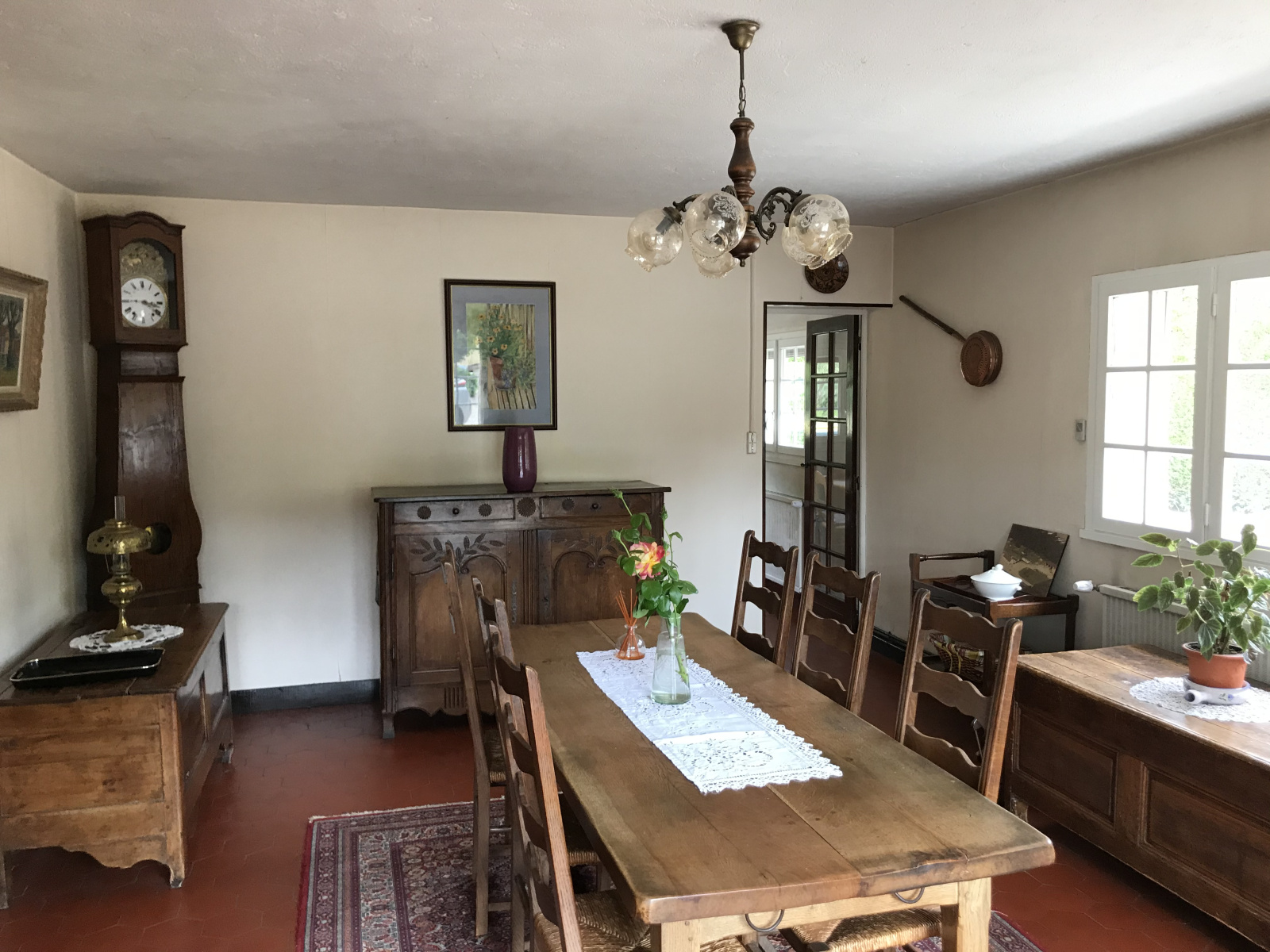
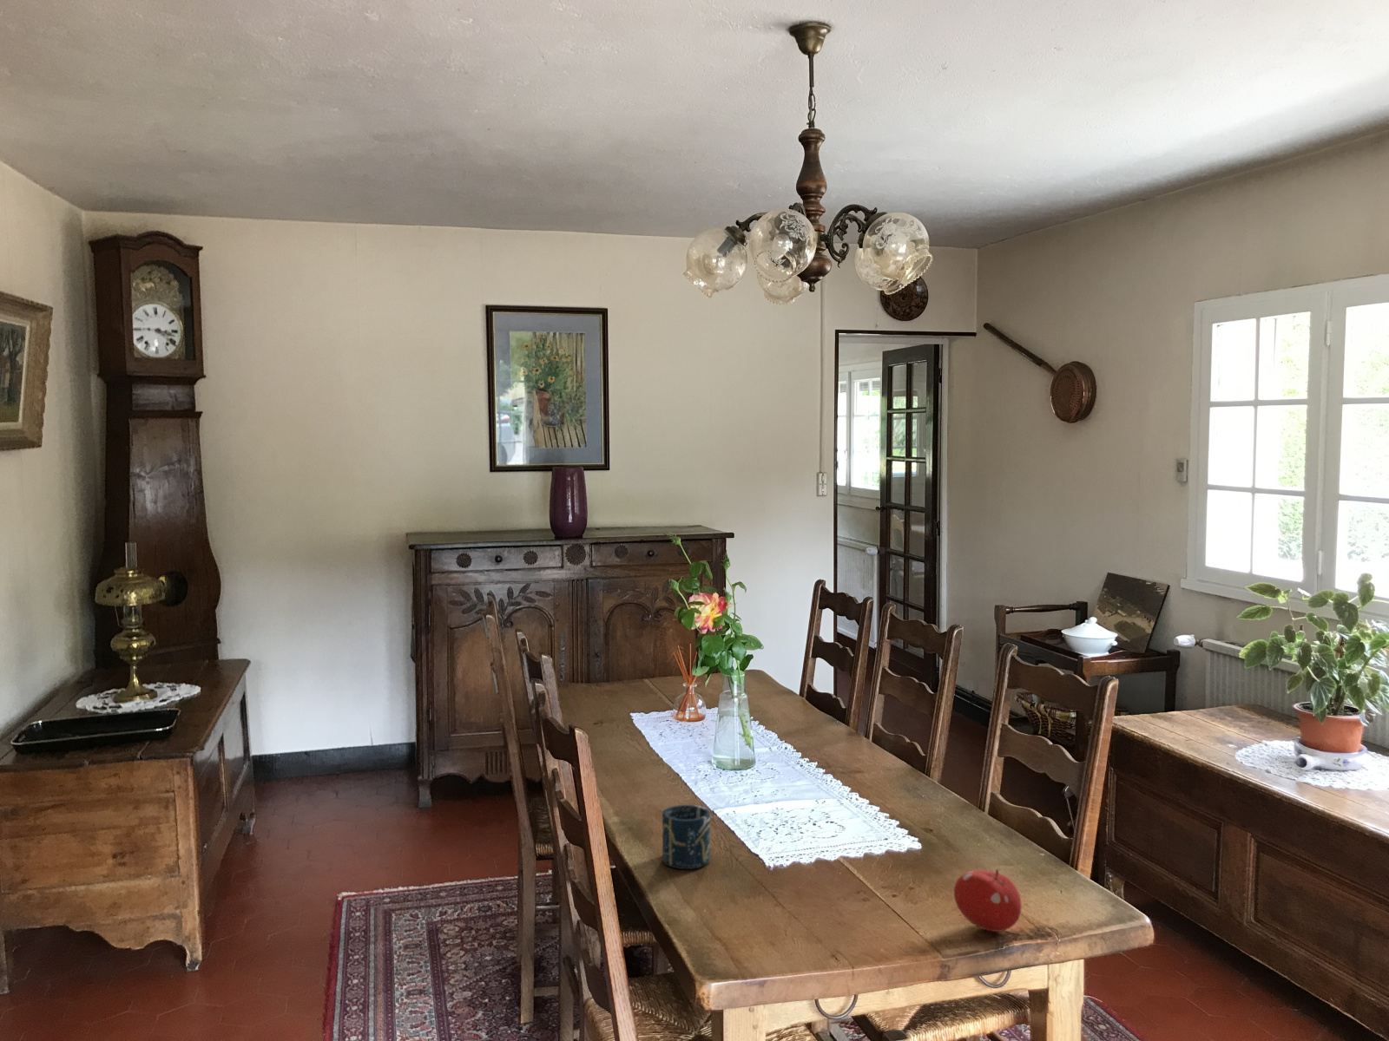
+ fruit [954,868,1023,933]
+ cup [662,804,711,870]
